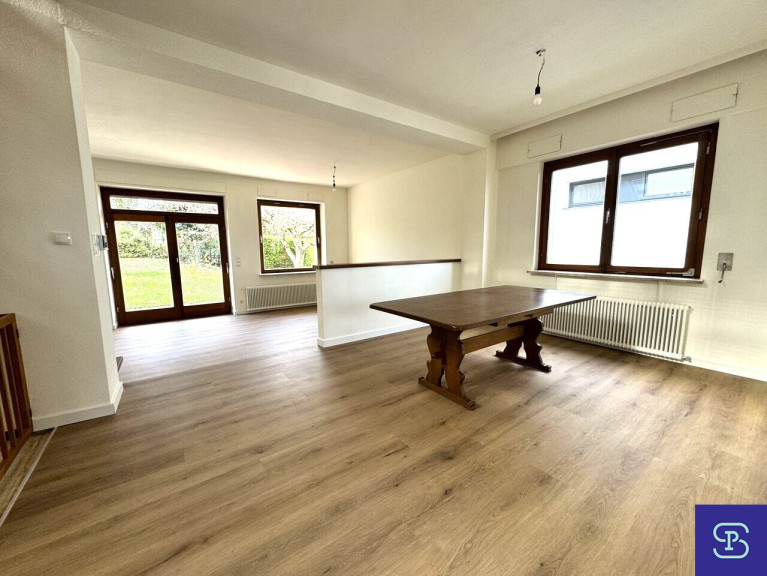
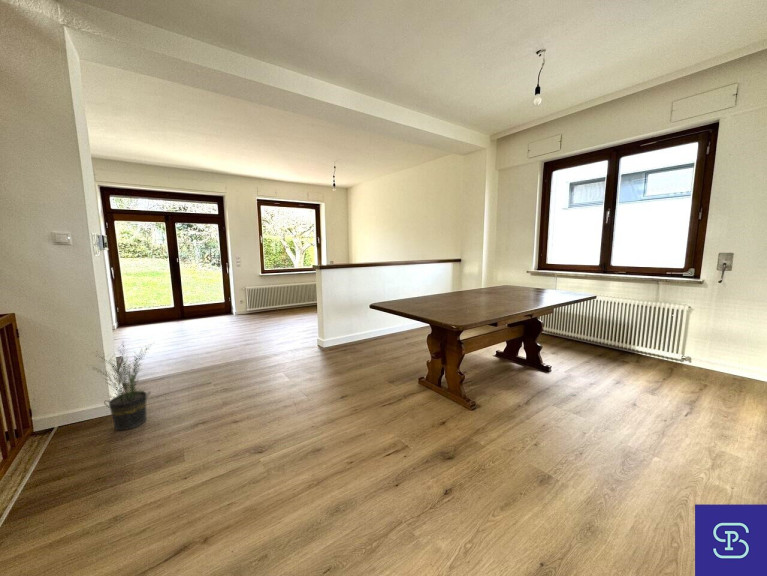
+ potted plant [85,340,154,432]
